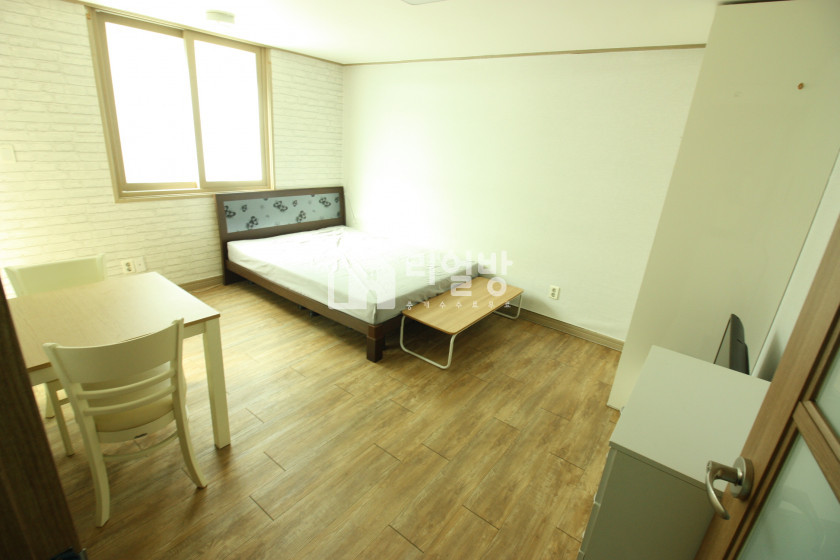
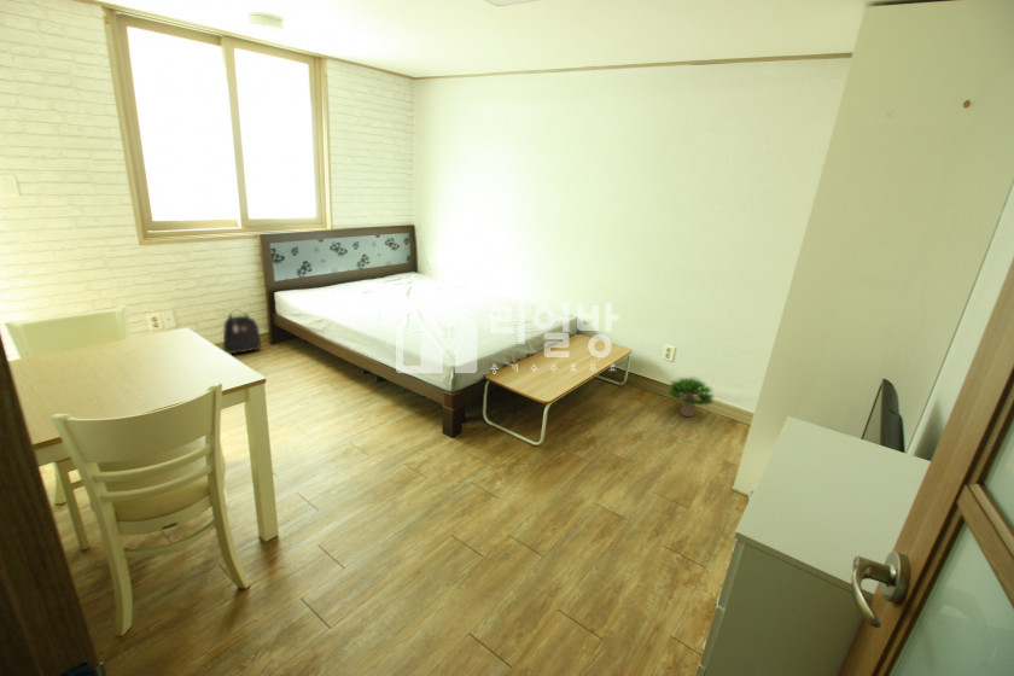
+ backpack [222,309,262,355]
+ potted plant [665,374,716,418]
